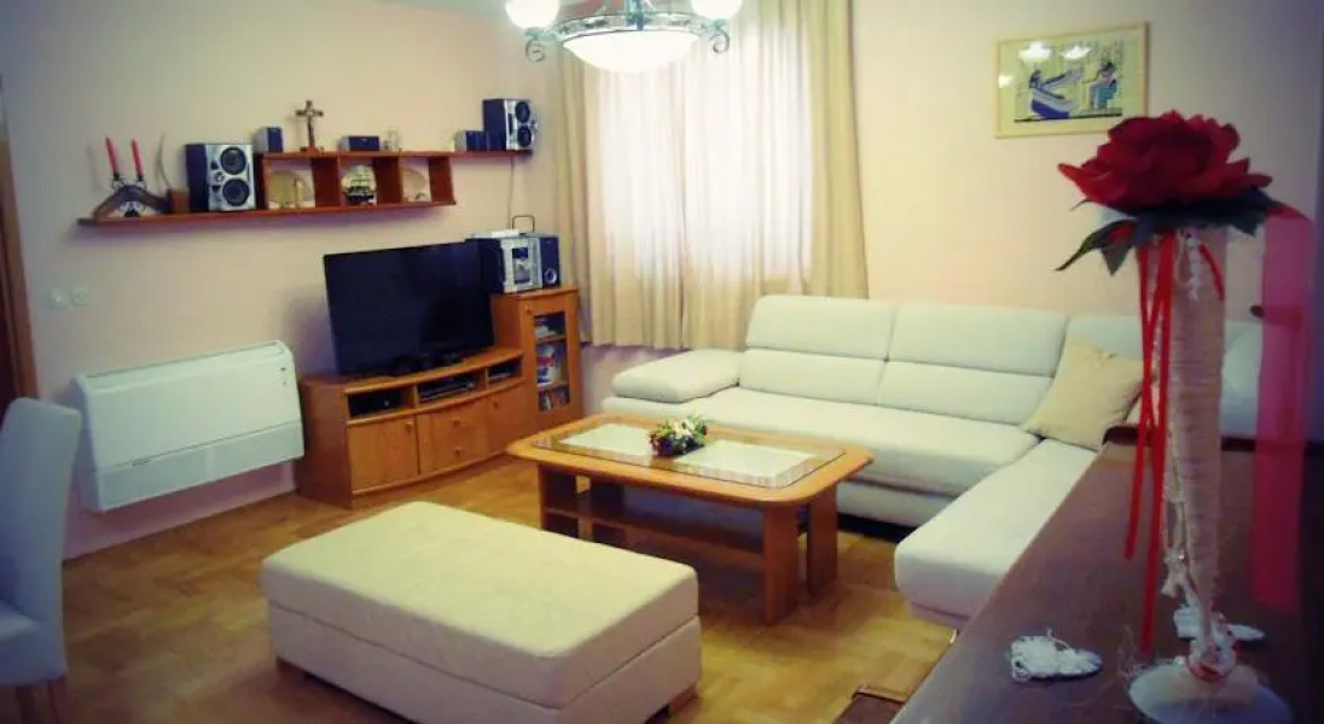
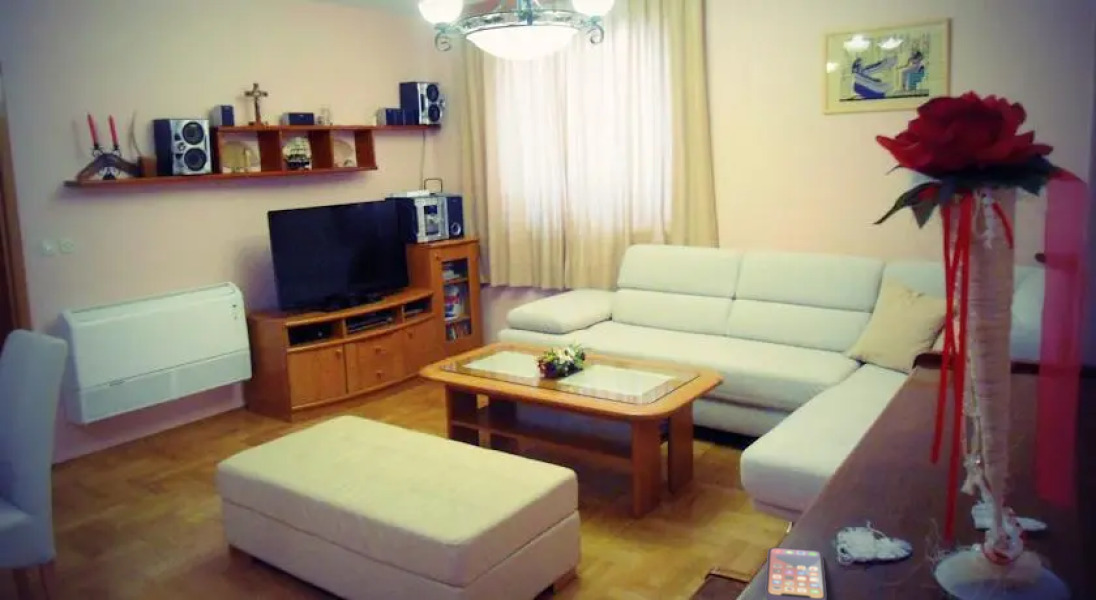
+ smartphone [764,547,828,600]
